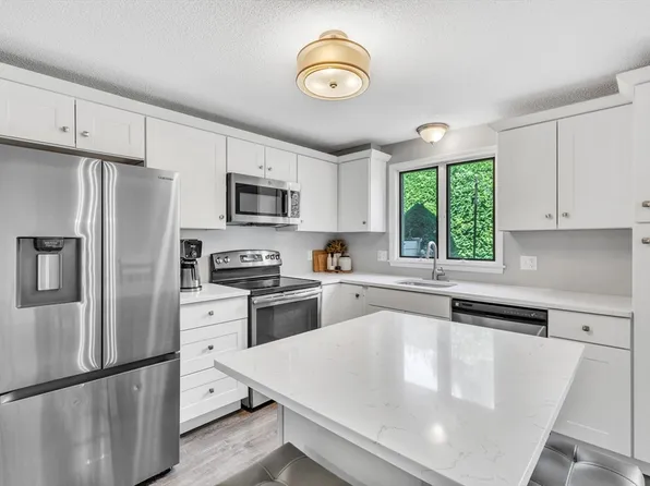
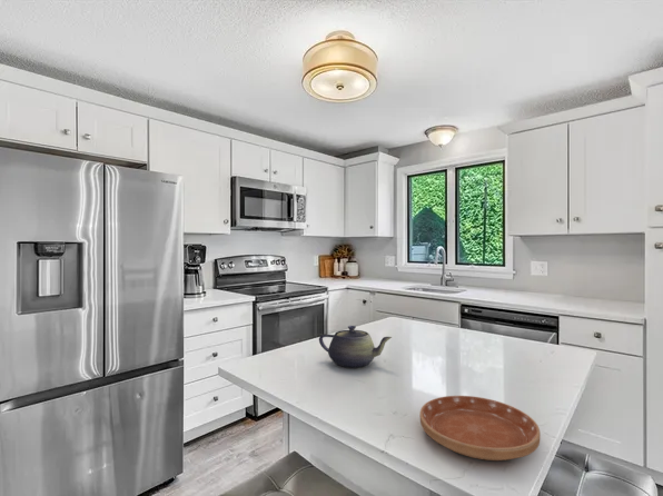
+ saucer [419,395,542,462]
+ teapot [318,325,393,369]
